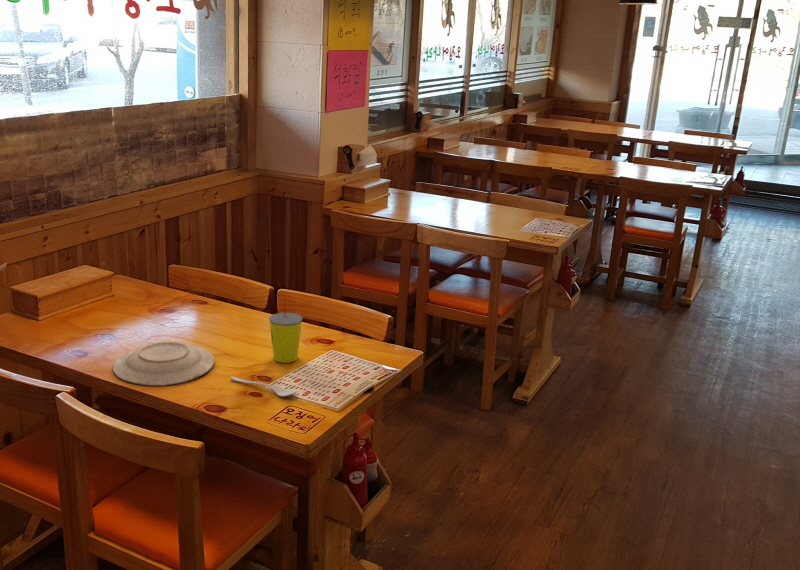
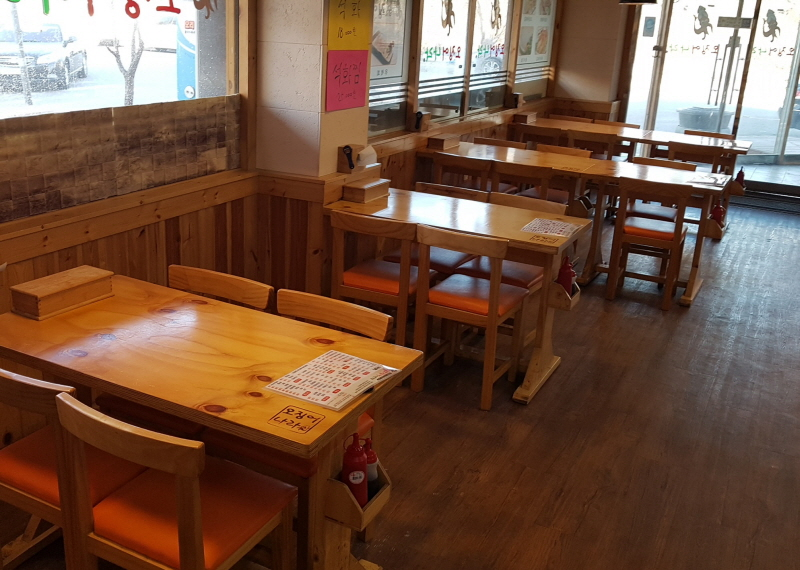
- straw [268,297,303,364]
- plate [112,341,215,387]
- spoon [229,376,299,398]
